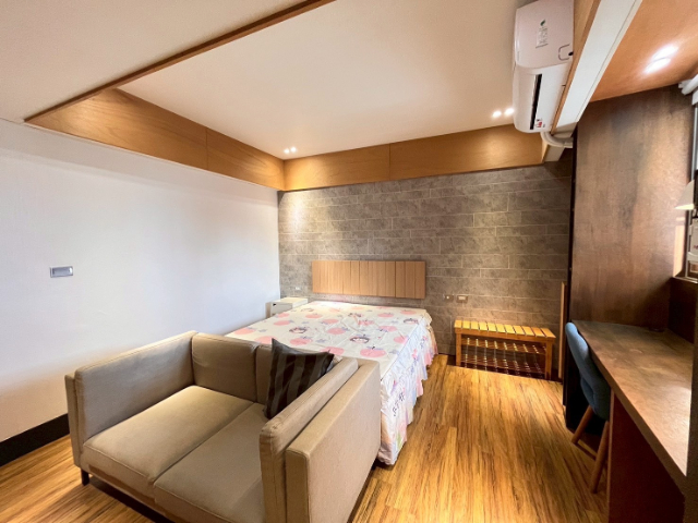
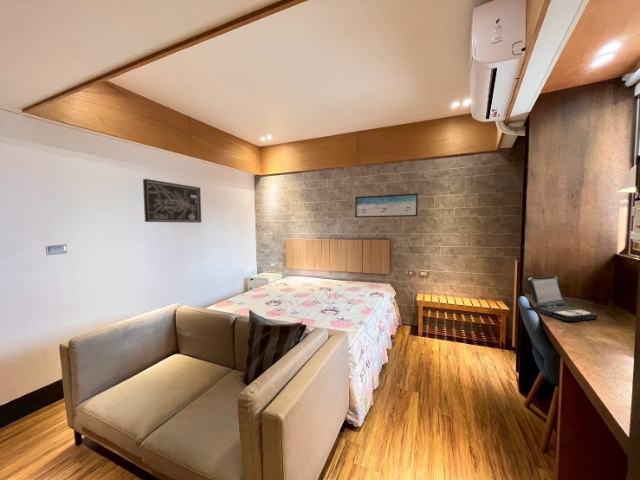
+ wall art [142,178,202,224]
+ laptop [524,275,599,322]
+ wall art [354,192,419,219]
